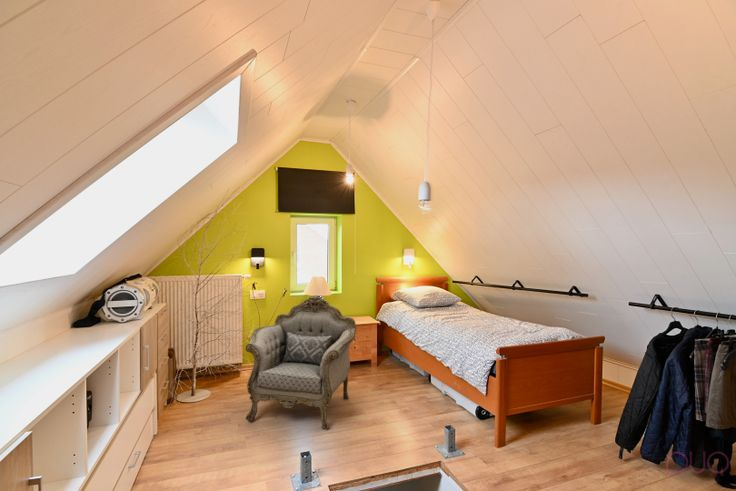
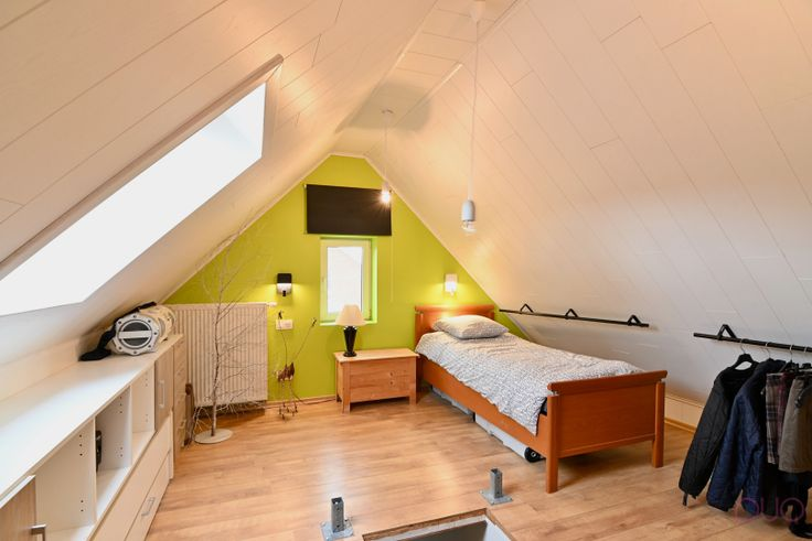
- armchair [245,295,357,431]
